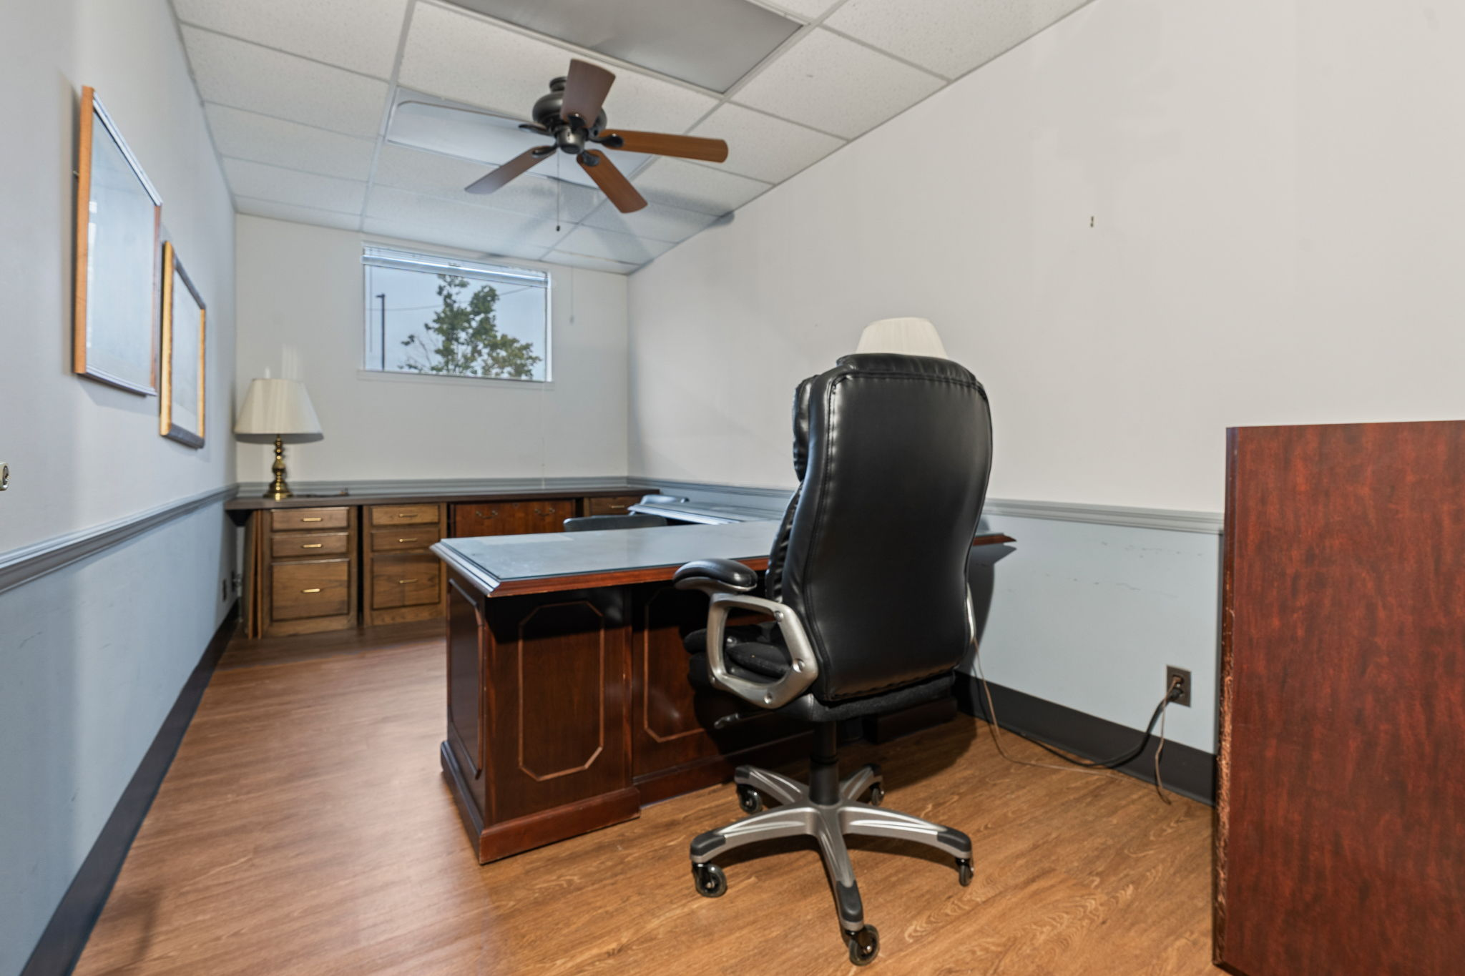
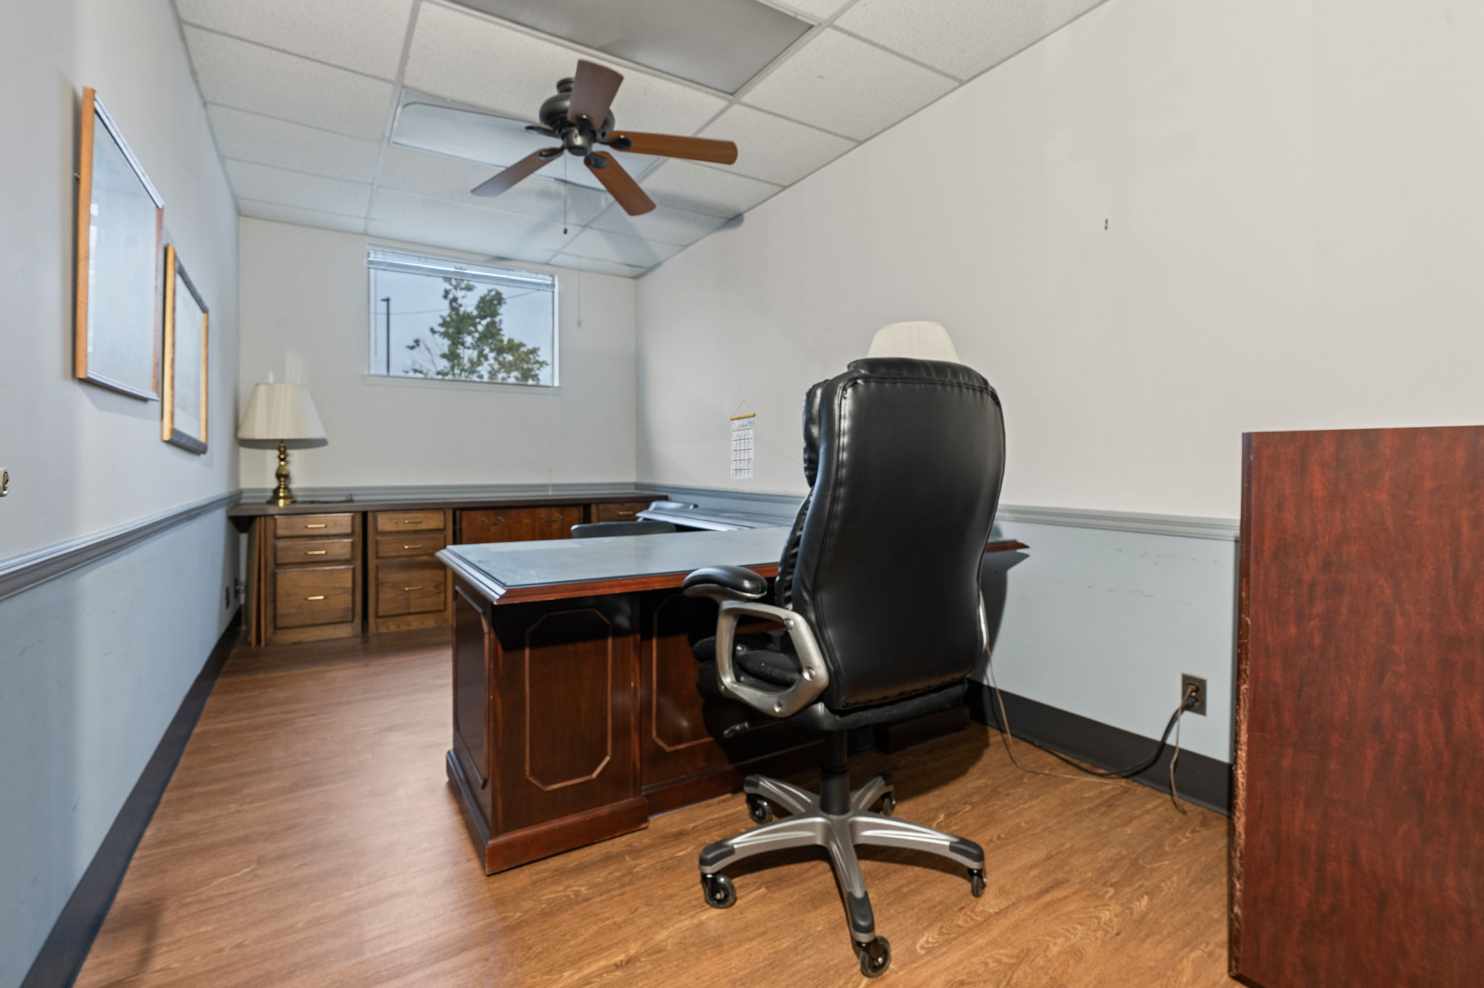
+ calendar [729,399,757,480]
